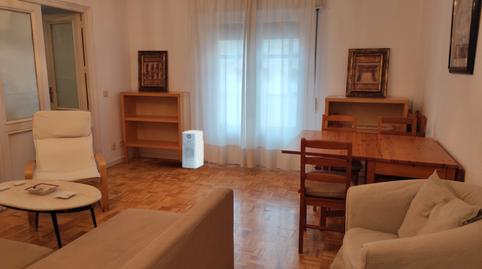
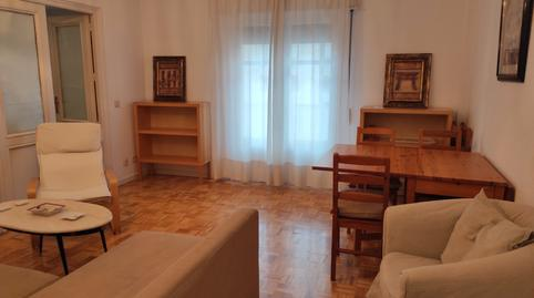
- air purifier [181,129,205,169]
